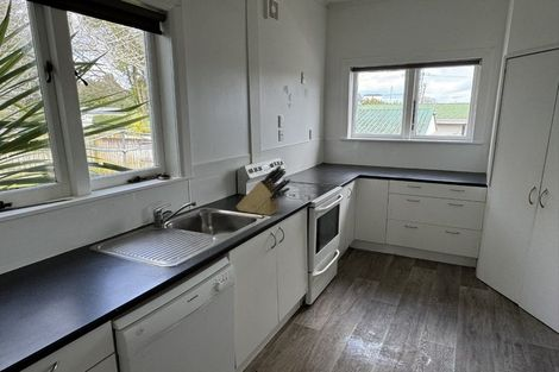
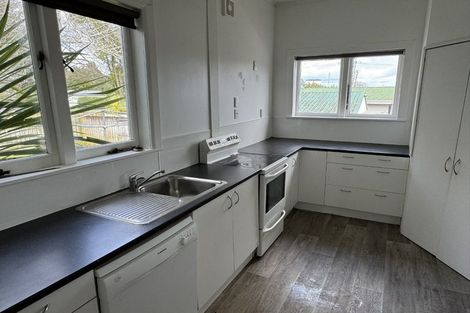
- knife block [235,164,291,216]
